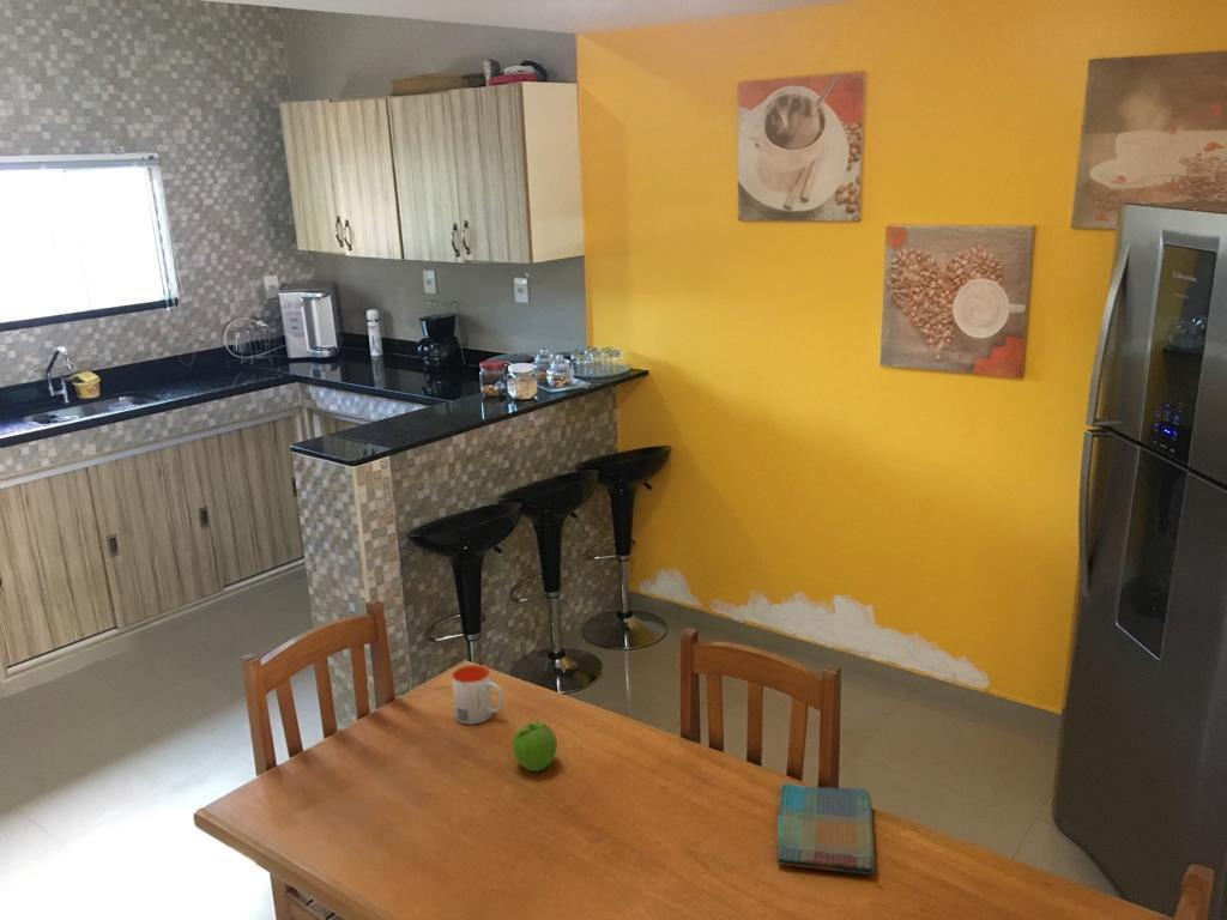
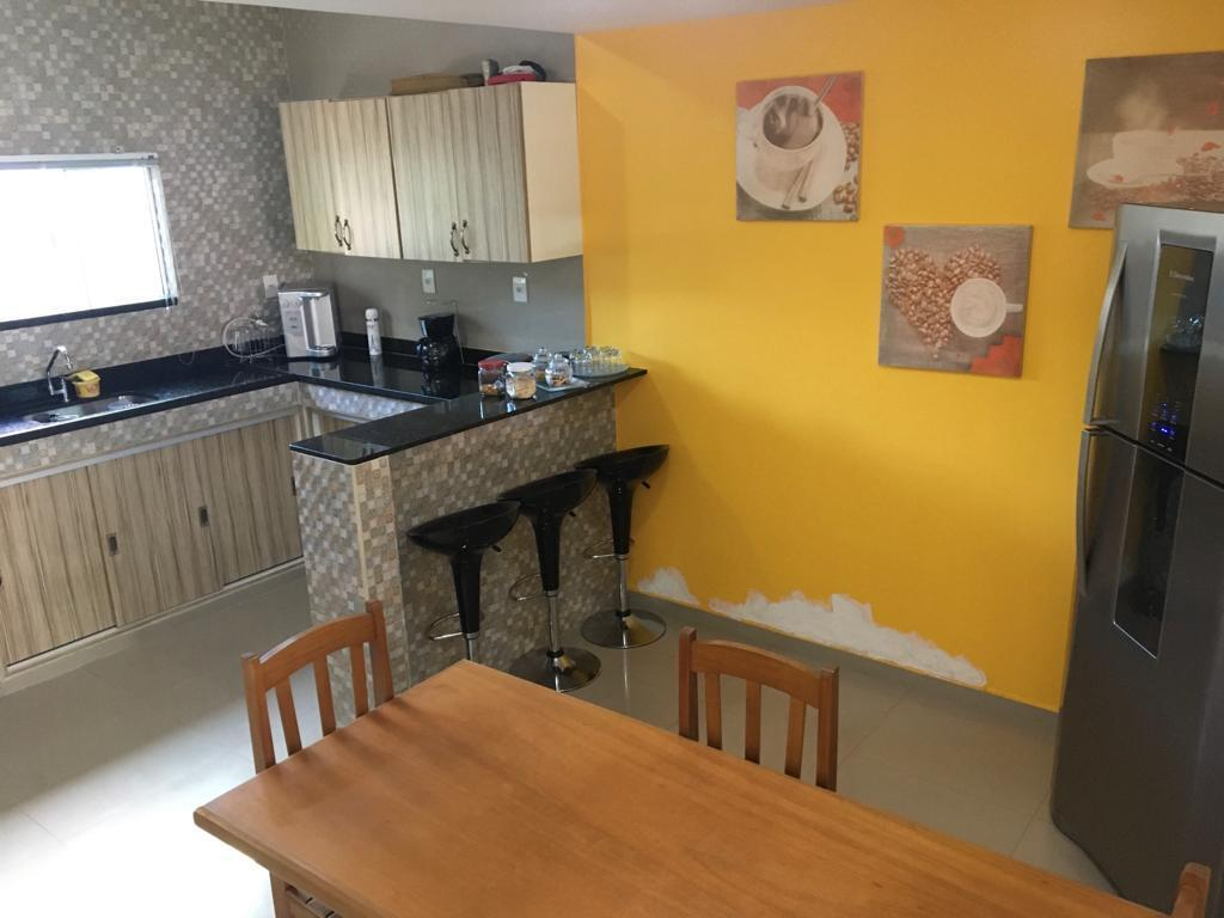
- dish towel [776,781,876,876]
- mug [451,664,504,726]
- fruit [512,718,558,773]
